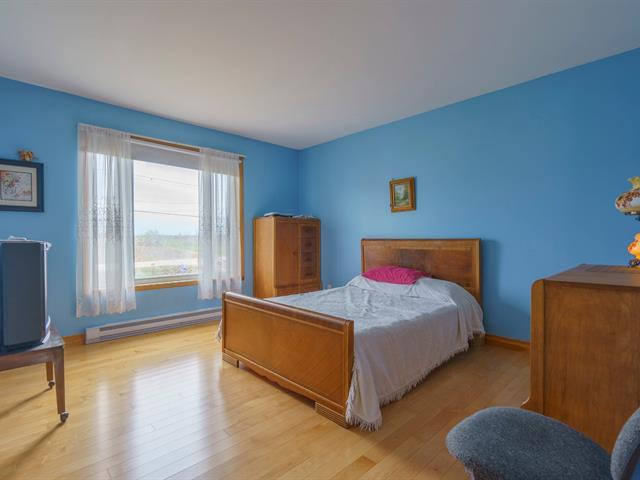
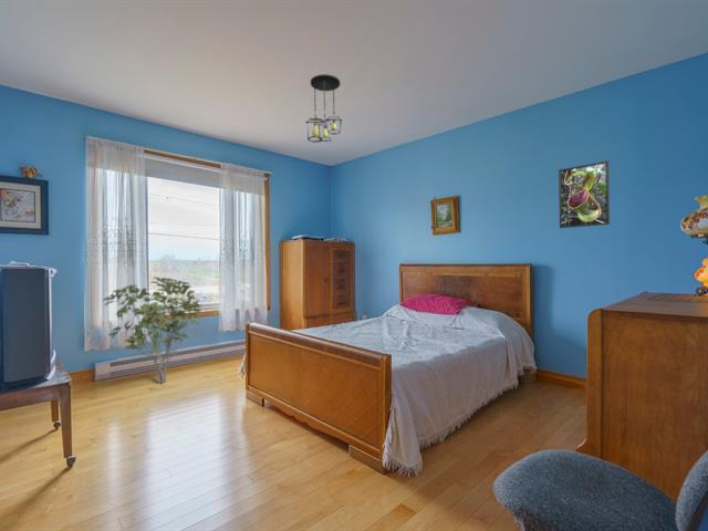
+ ceiling light fixture [304,73,343,144]
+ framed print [558,159,611,229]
+ shrub [102,277,202,384]
